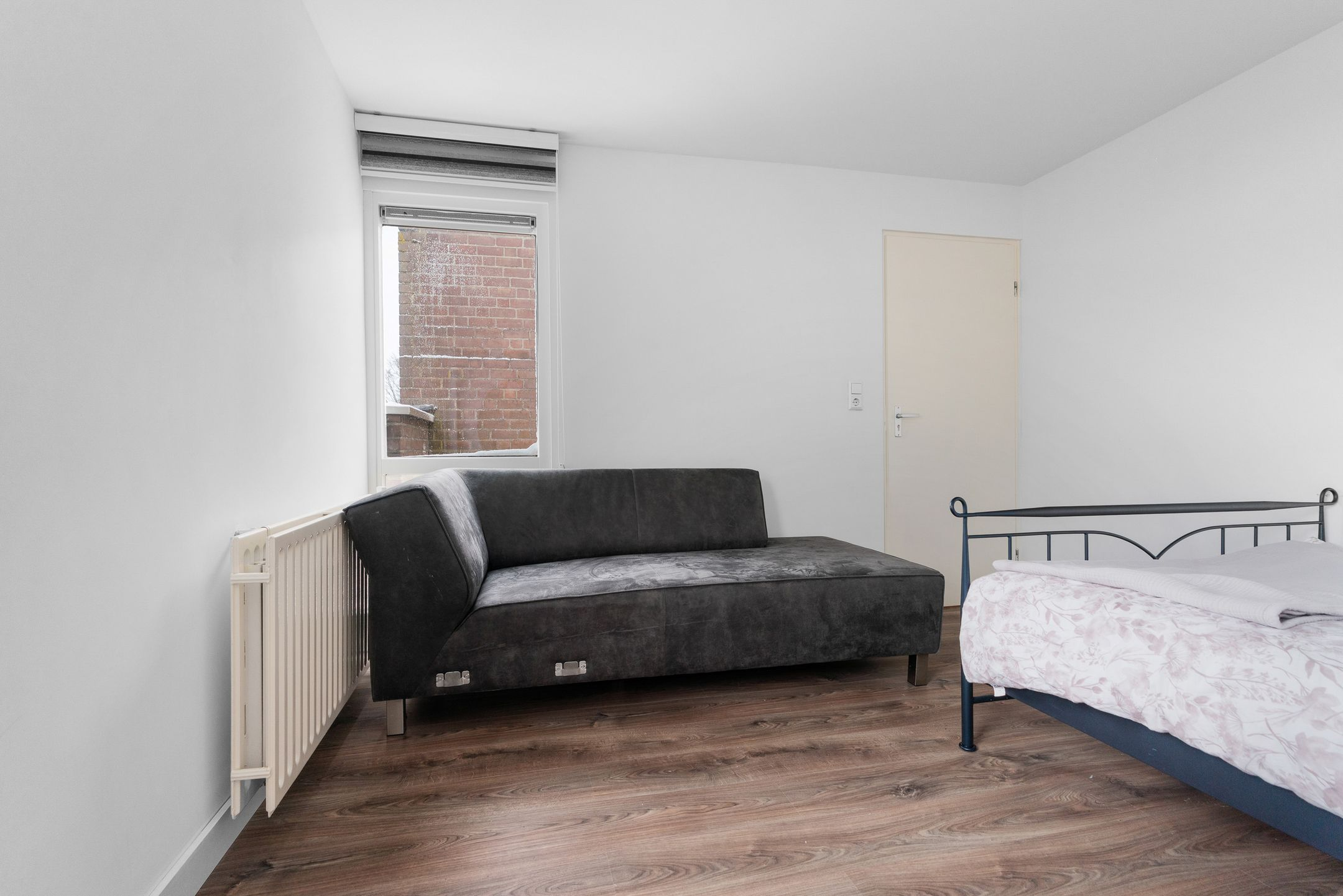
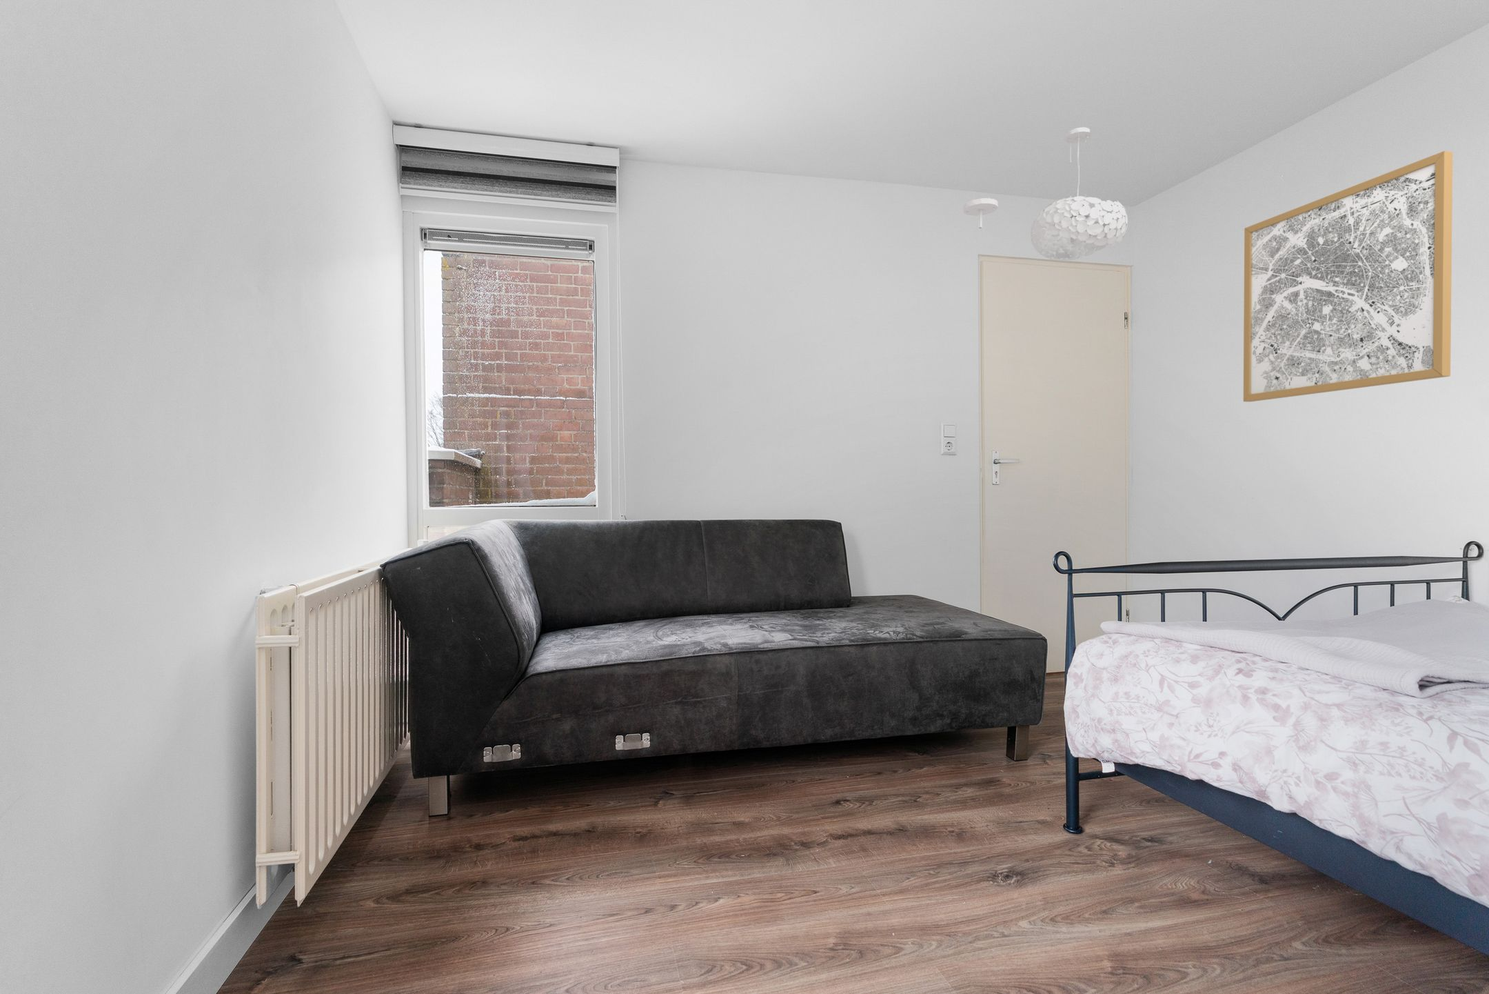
+ wall art [1243,151,1454,403]
+ pendant light [962,126,1129,262]
